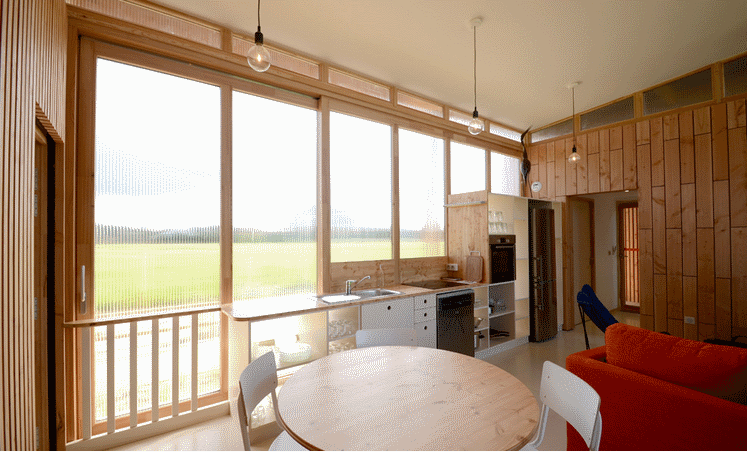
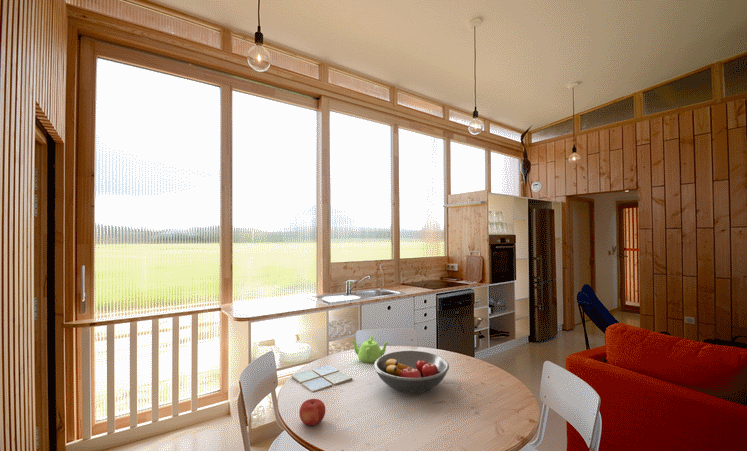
+ drink coaster [291,363,353,393]
+ teapot [350,334,390,364]
+ fruit [298,398,326,427]
+ fruit bowl [373,350,450,394]
